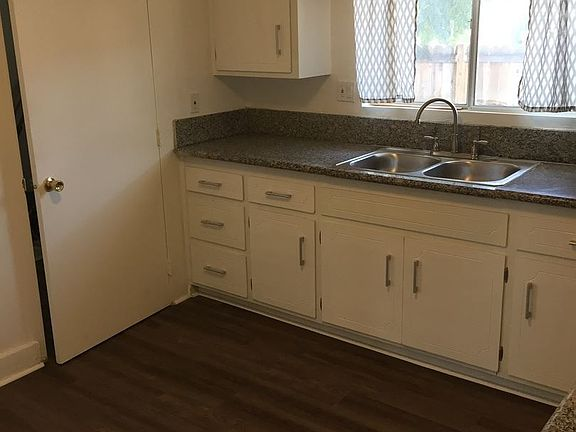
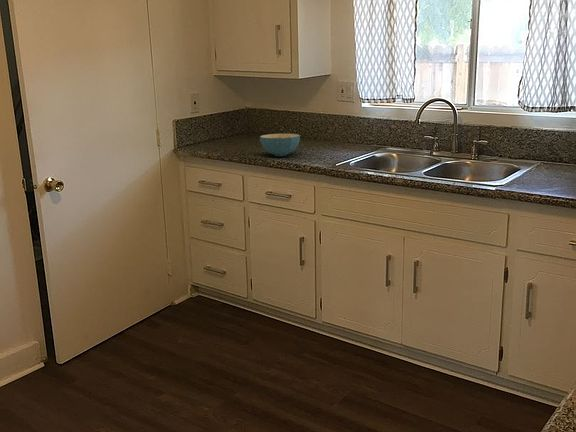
+ cereal bowl [259,133,301,157]
